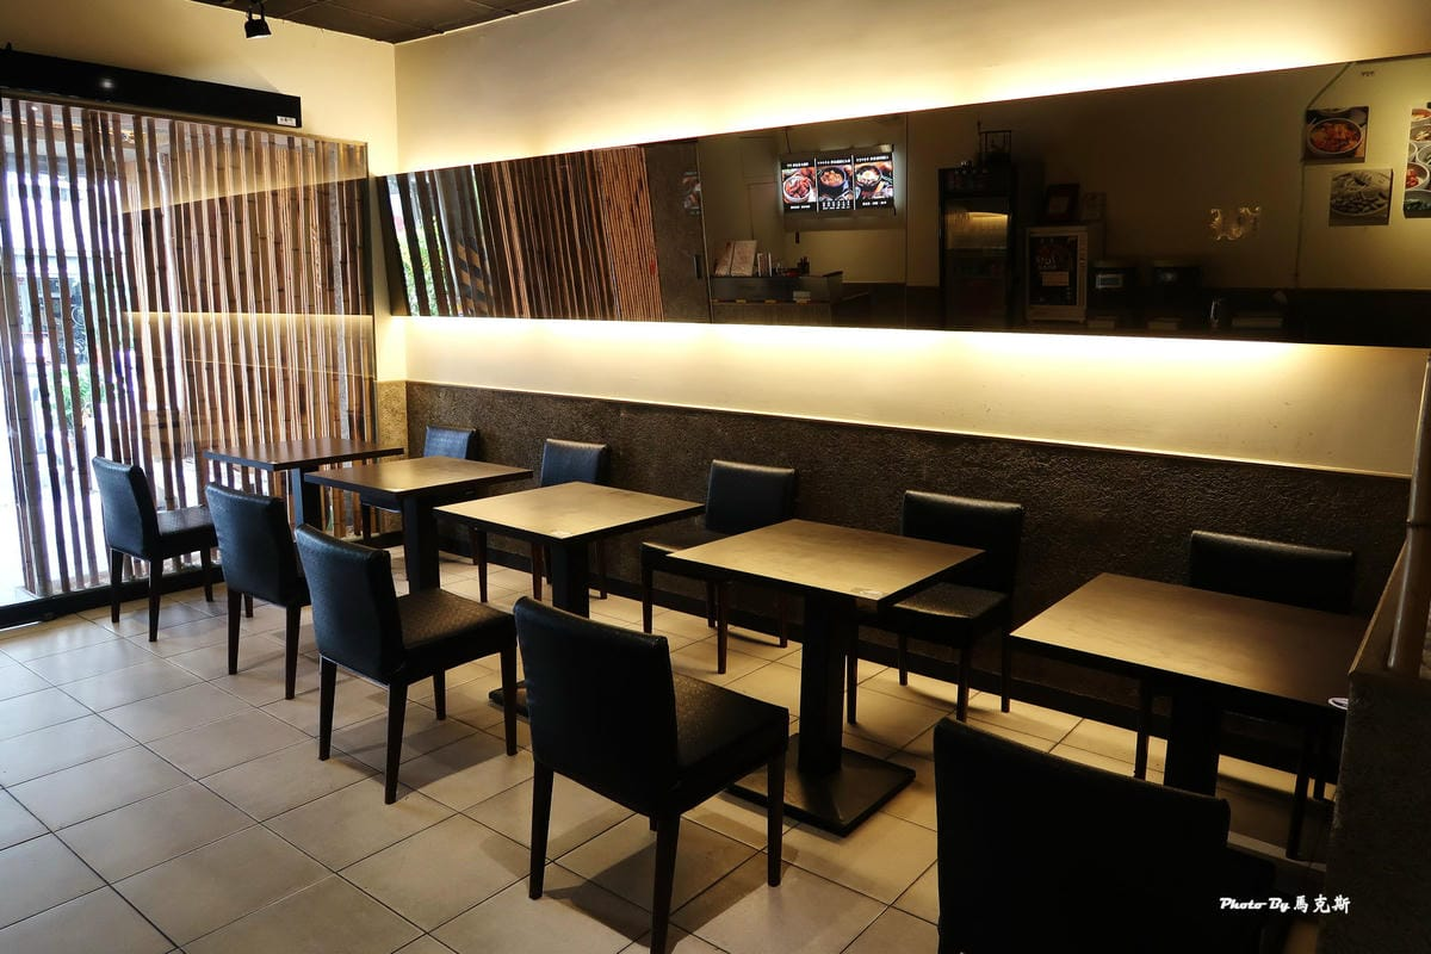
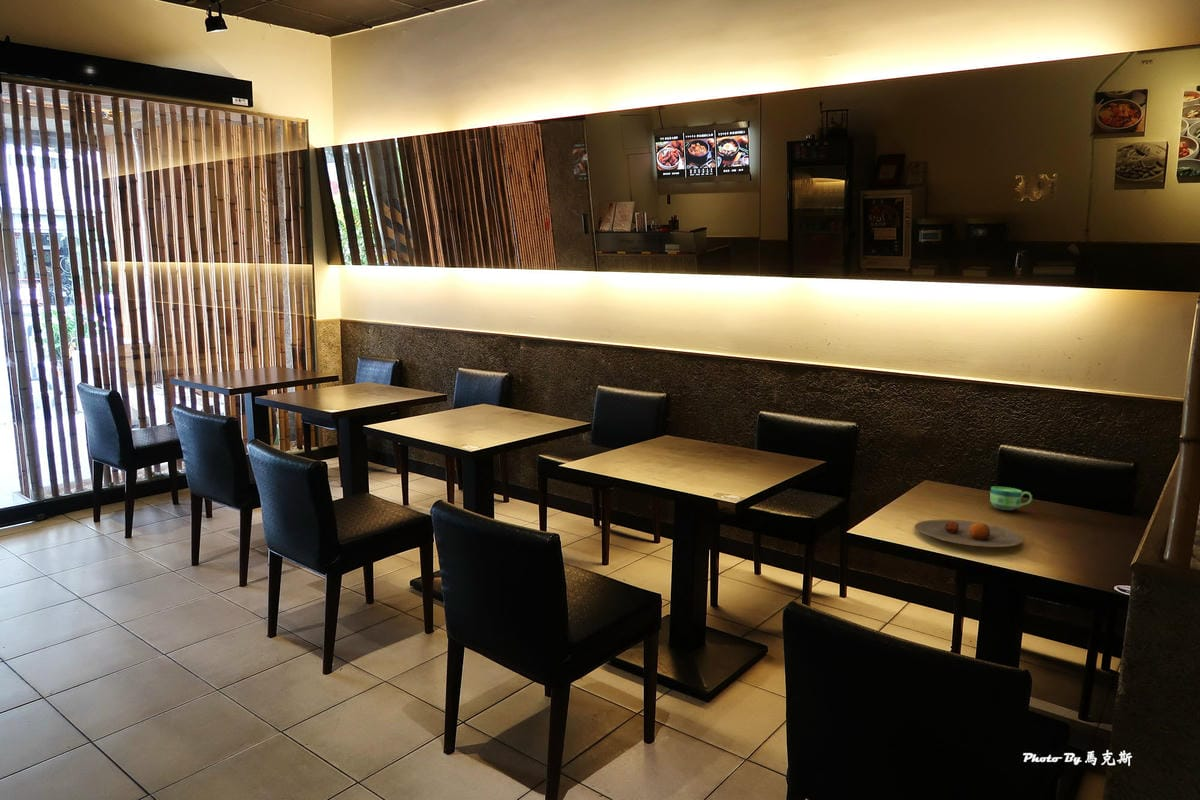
+ cup [989,485,1033,511]
+ plate [913,519,1024,548]
